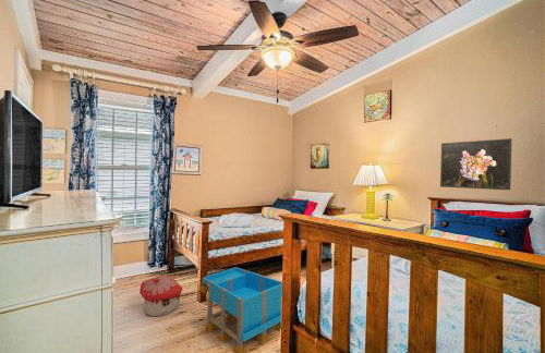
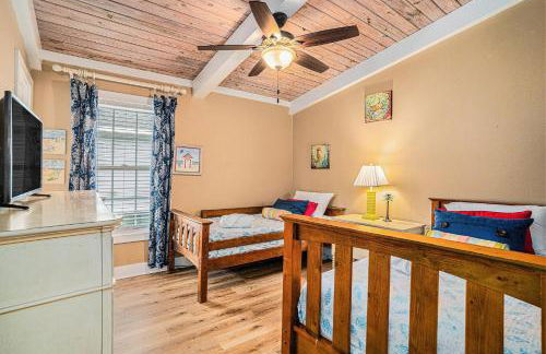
- toy house [138,275,183,317]
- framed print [439,137,513,191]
- storage bin [199,266,283,353]
